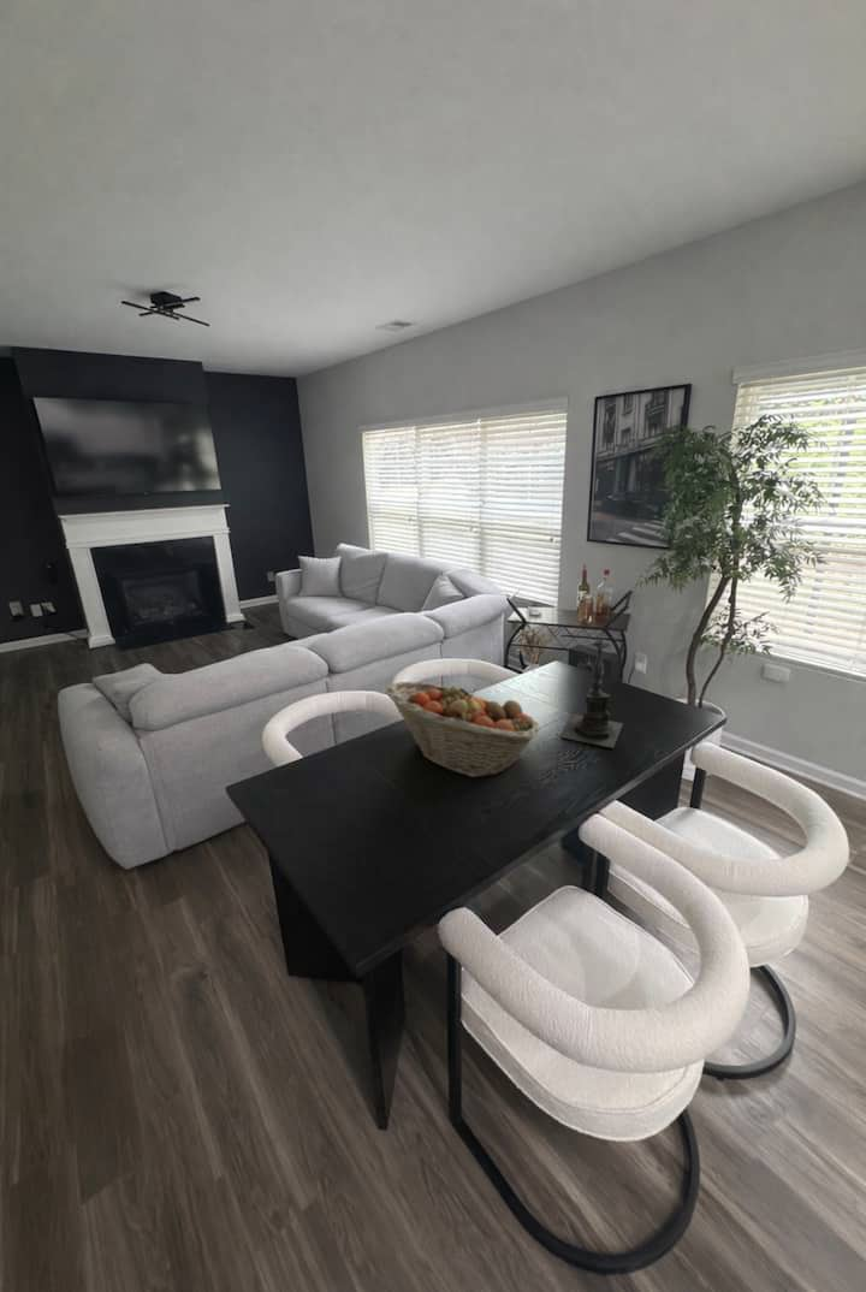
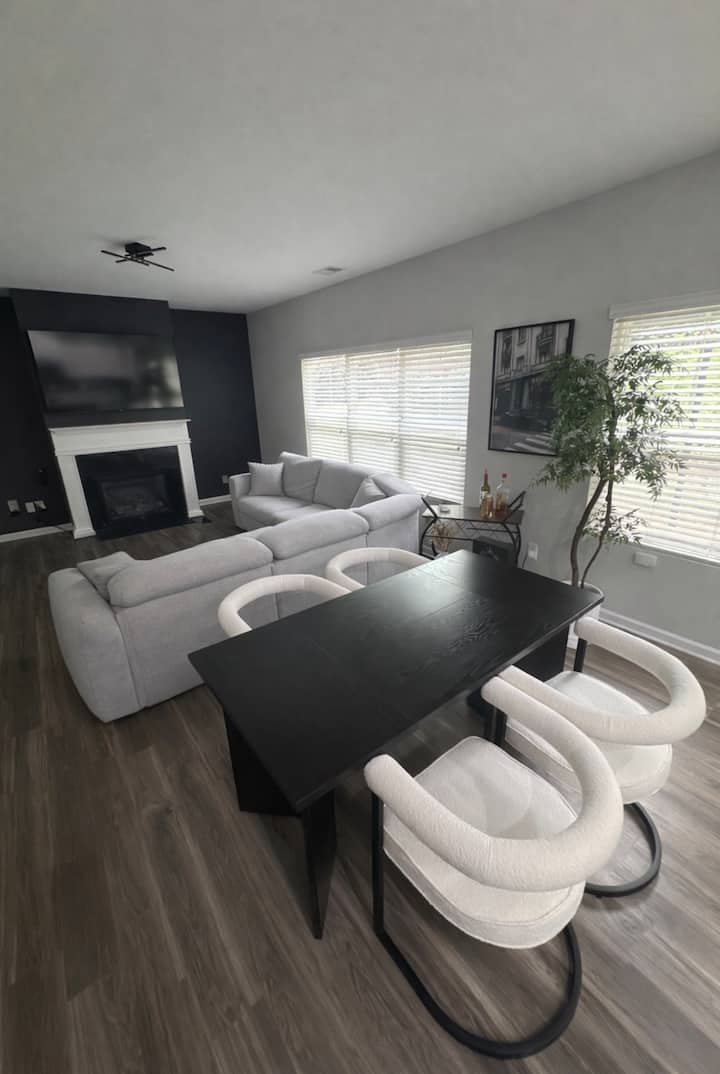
- fruit basket [385,680,541,778]
- candle holder [559,626,624,749]
